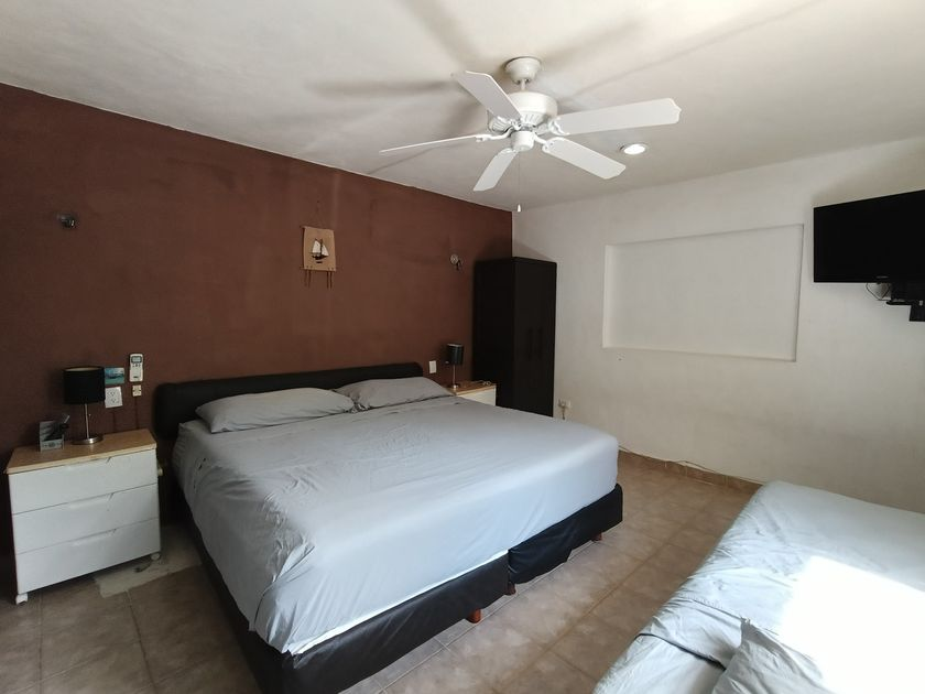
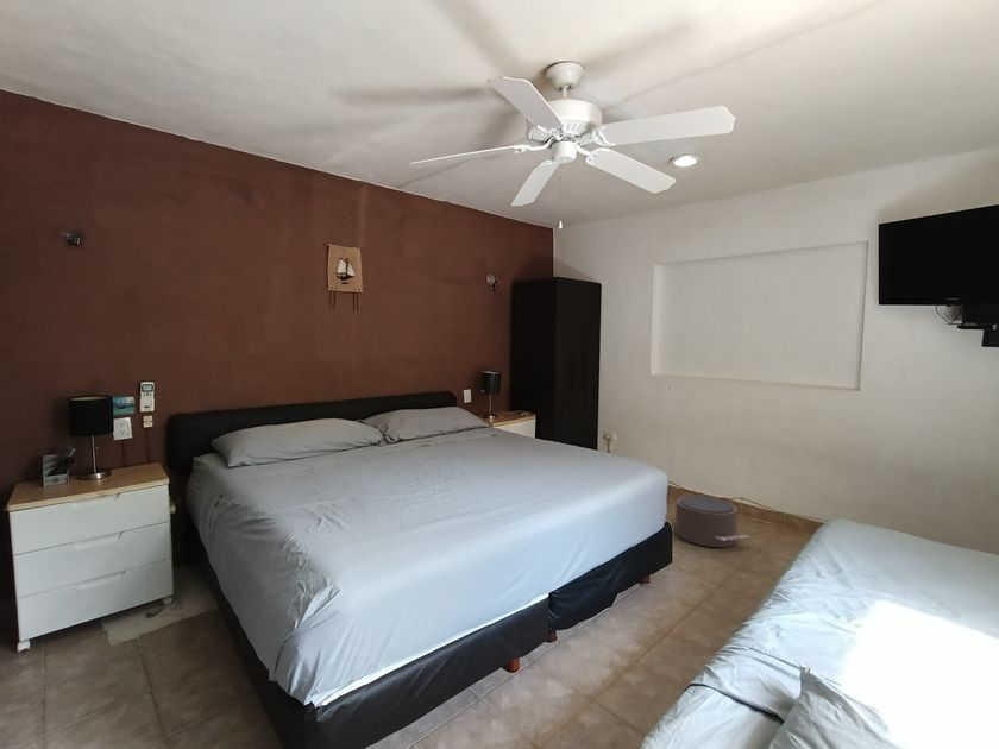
+ pouf [674,495,750,548]
